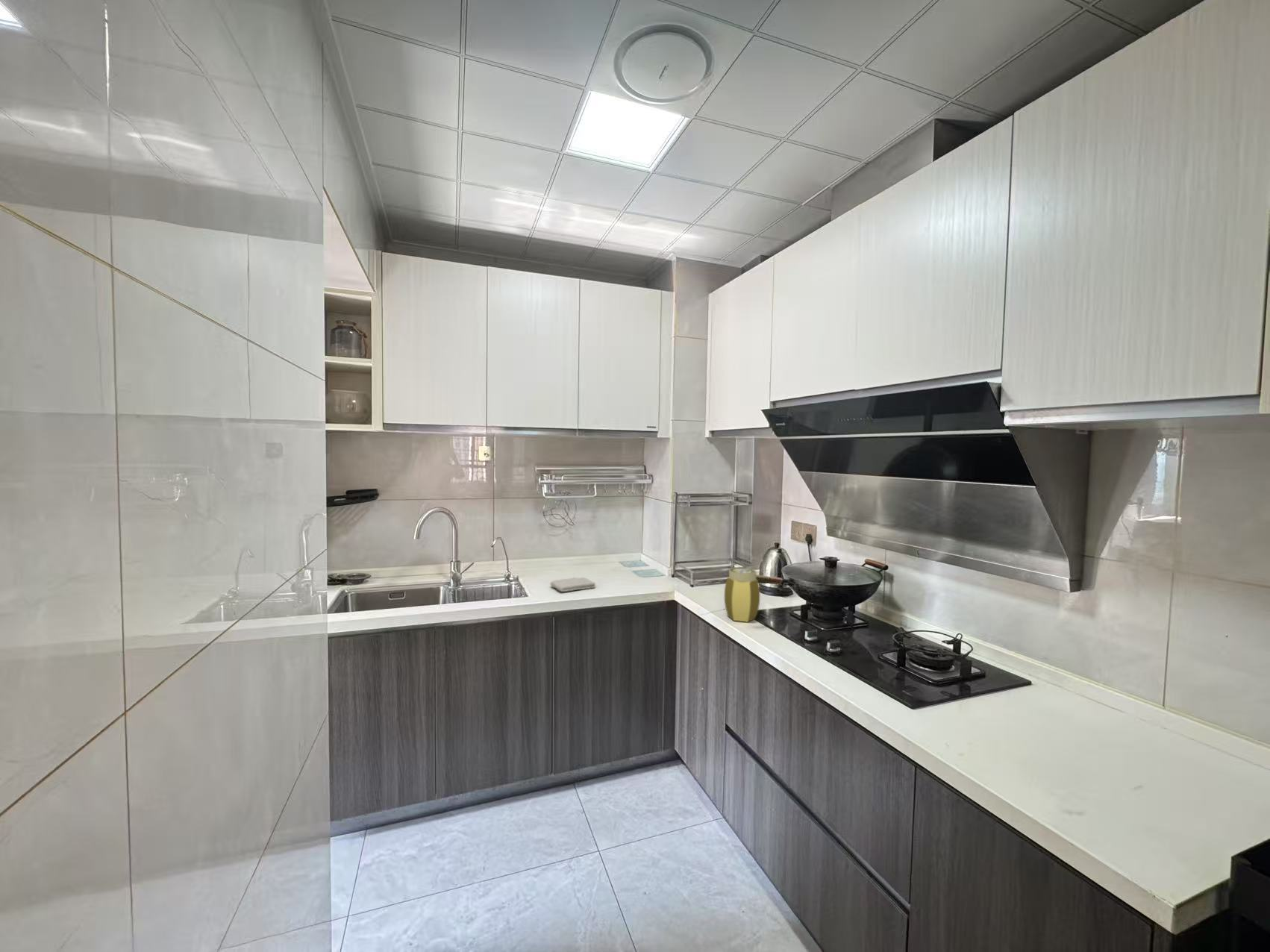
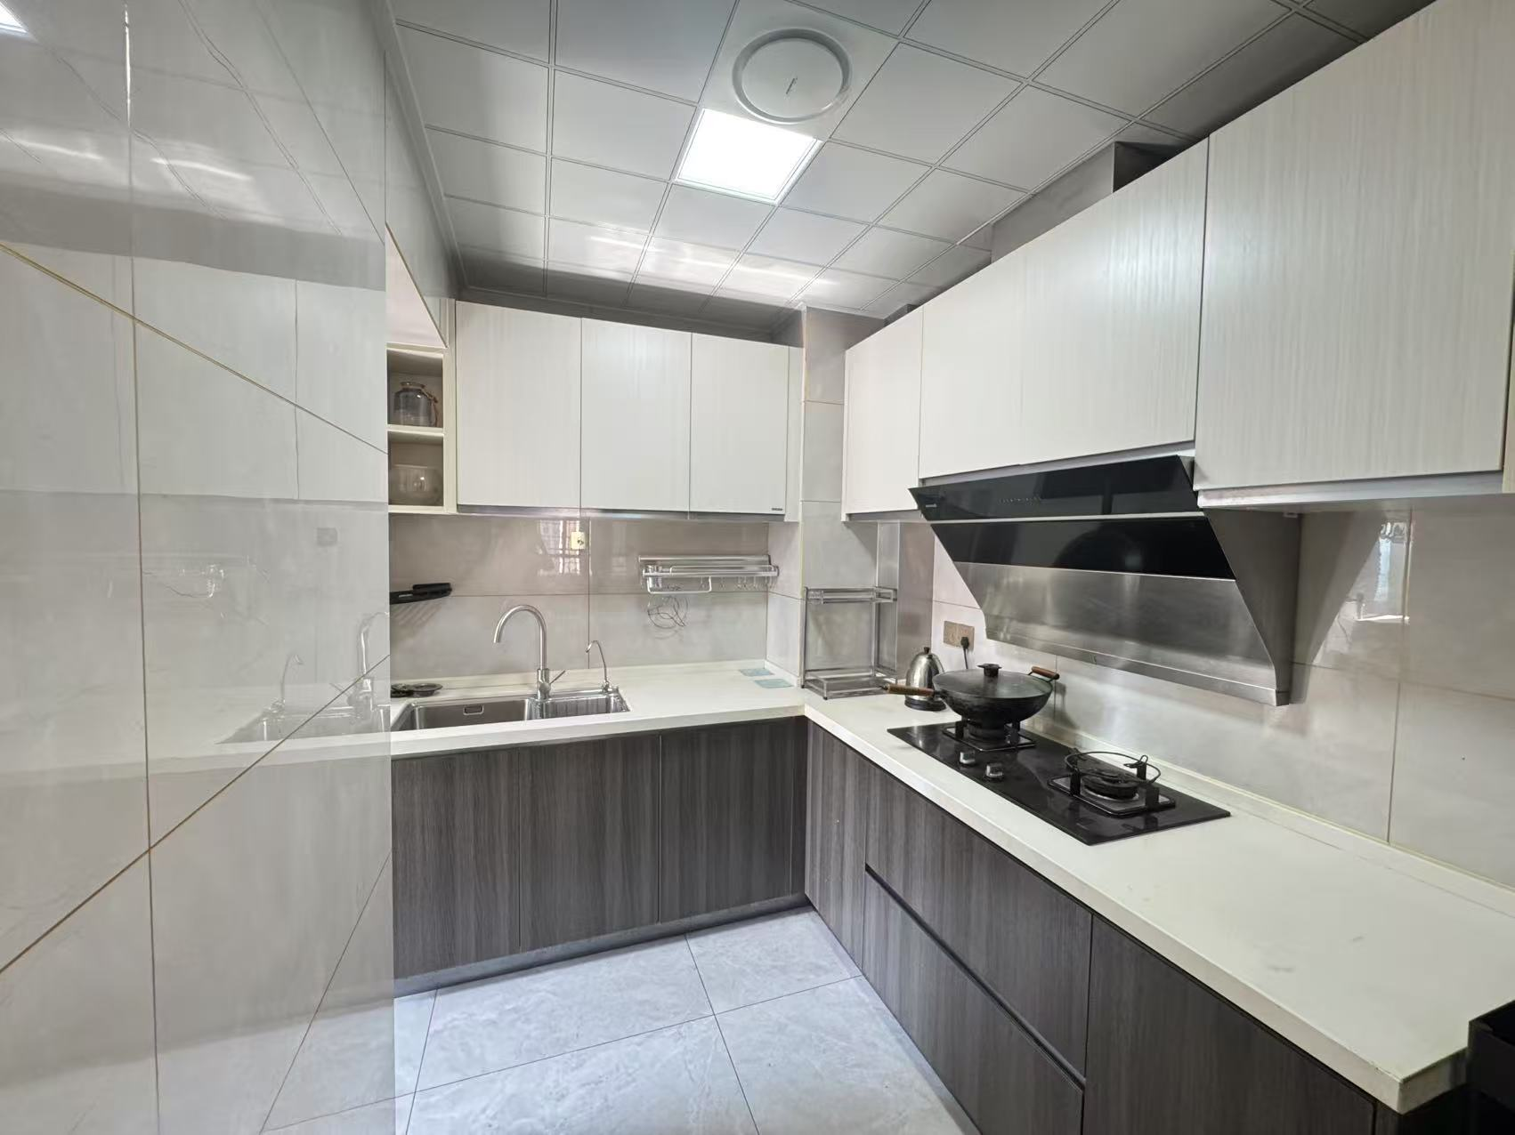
- washcloth [549,577,596,592]
- jar [724,567,760,623]
